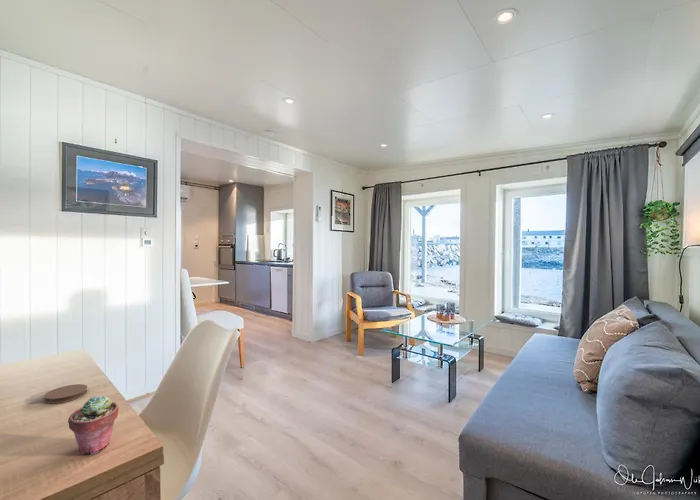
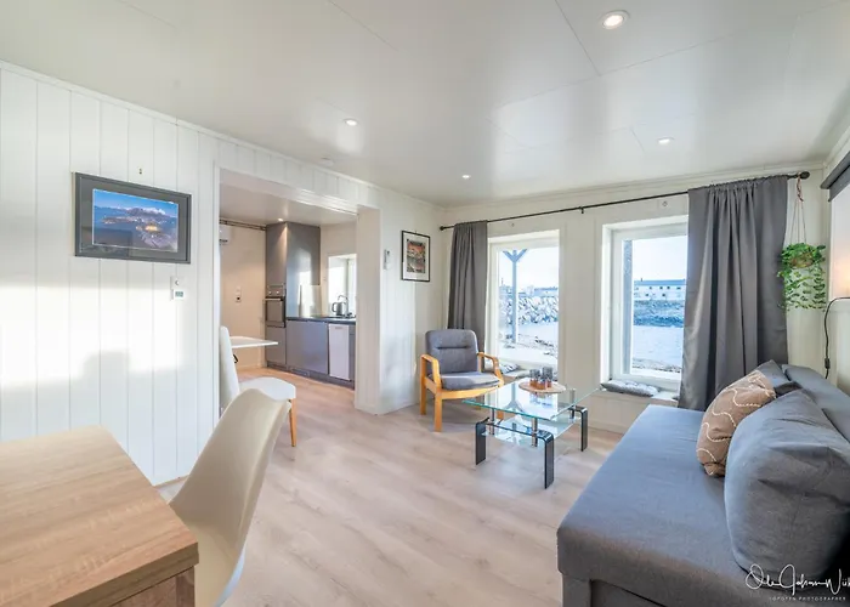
- potted succulent [67,395,119,456]
- coaster [43,383,88,404]
